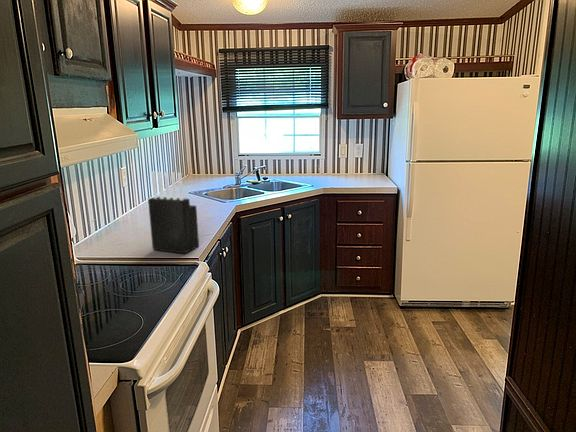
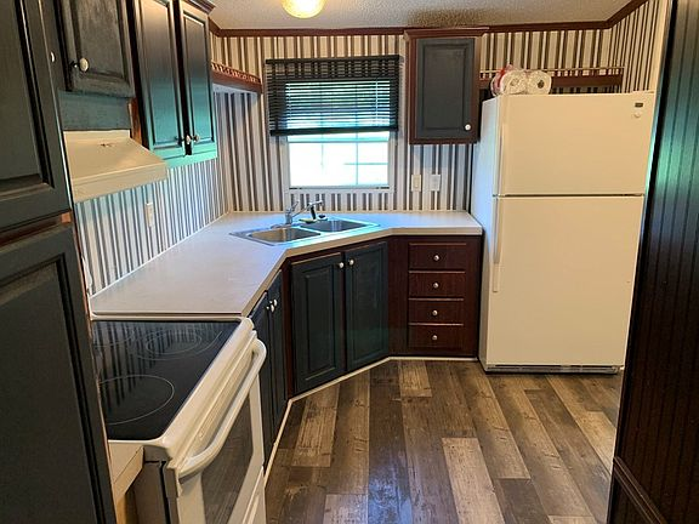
- knife block [147,170,200,255]
